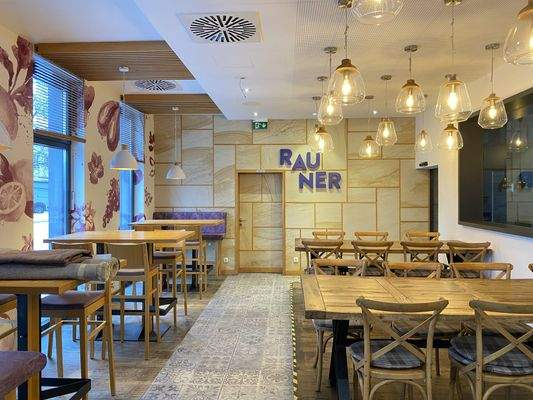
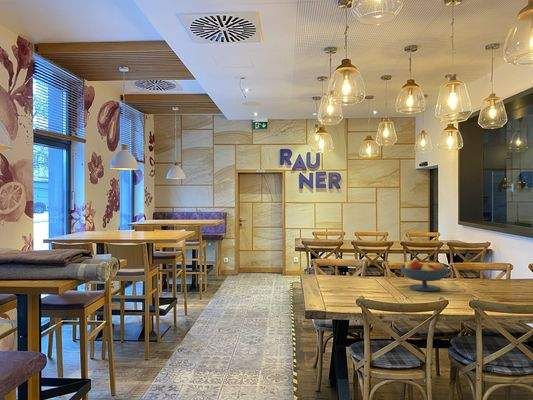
+ fruit bowl [399,259,450,292]
